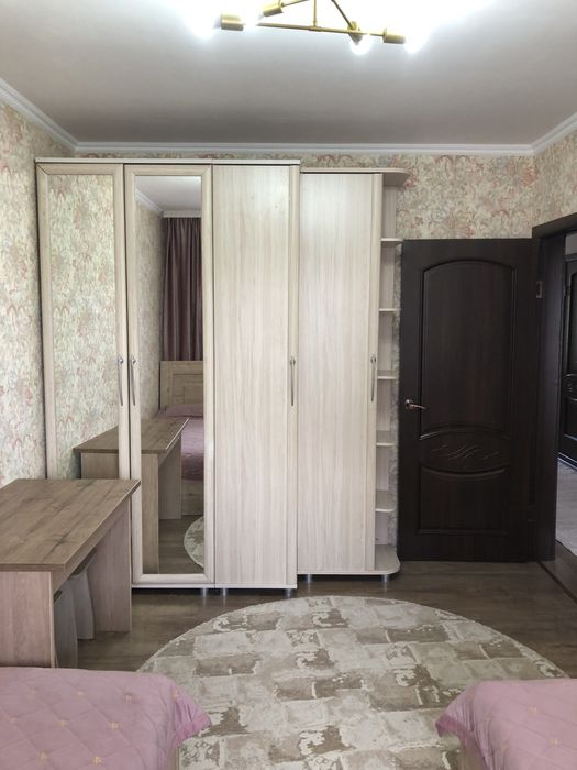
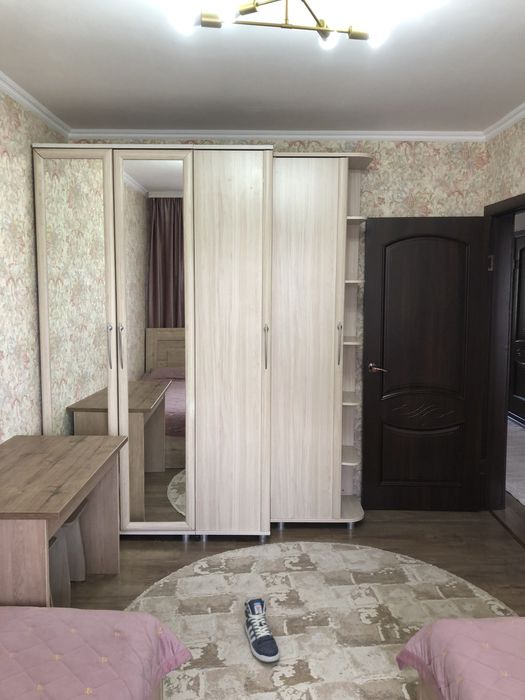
+ sneaker [243,596,280,663]
